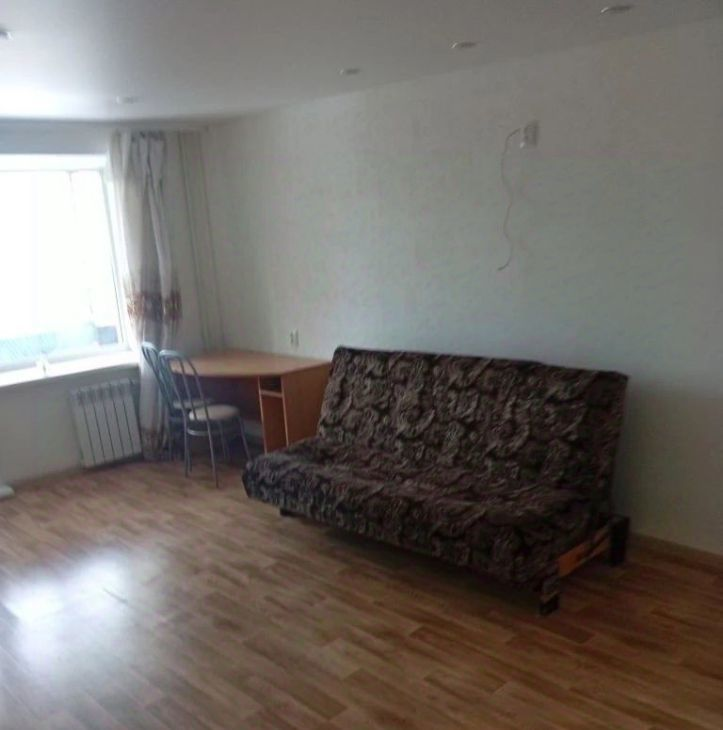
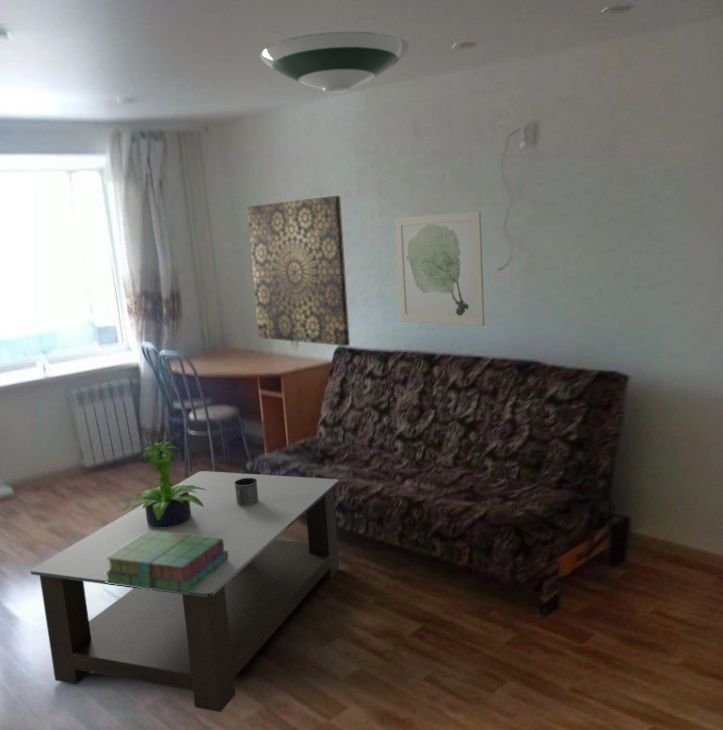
+ stack of books [104,531,228,594]
+ coffee table [30,470,340,713]
+ wall art [394,210,485,327]
+ wall art [246,195,351,347]
+ potted plant [122,441,205,528]
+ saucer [259,30,410,94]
+ mug [234,478,258,506]
